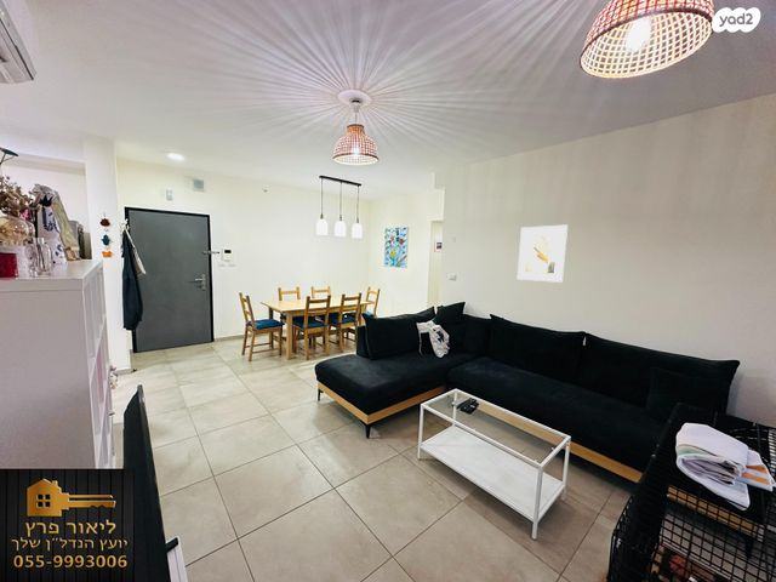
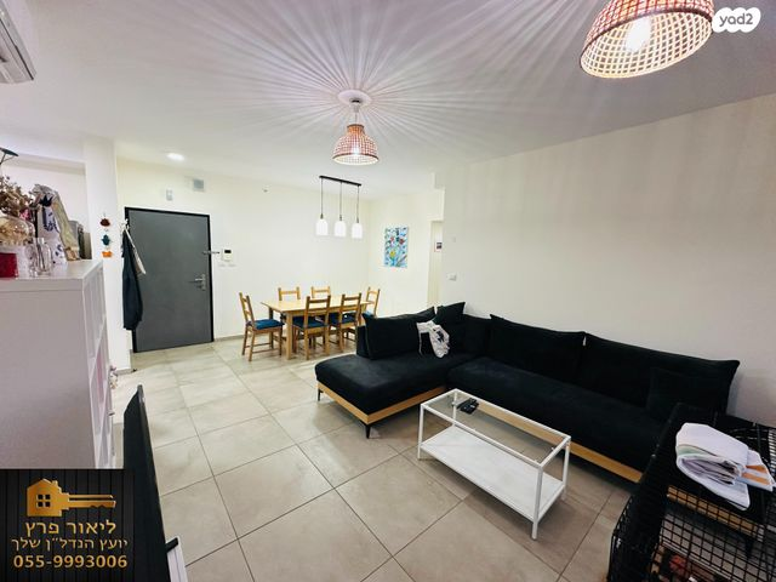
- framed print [517,224,569,284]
